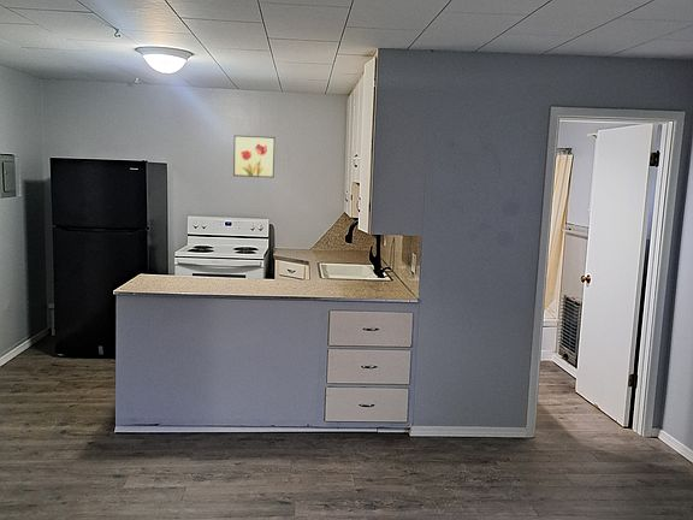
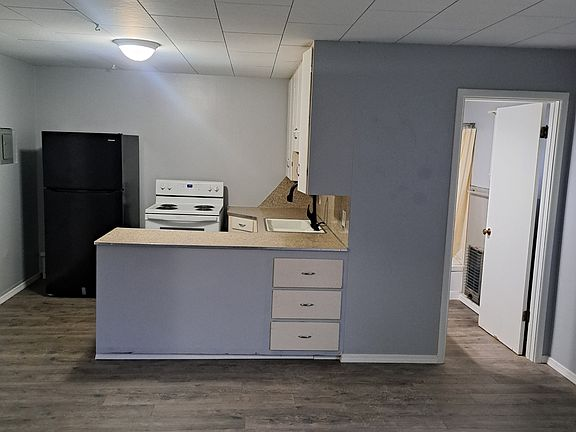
- wall art [232,134,276,179]
